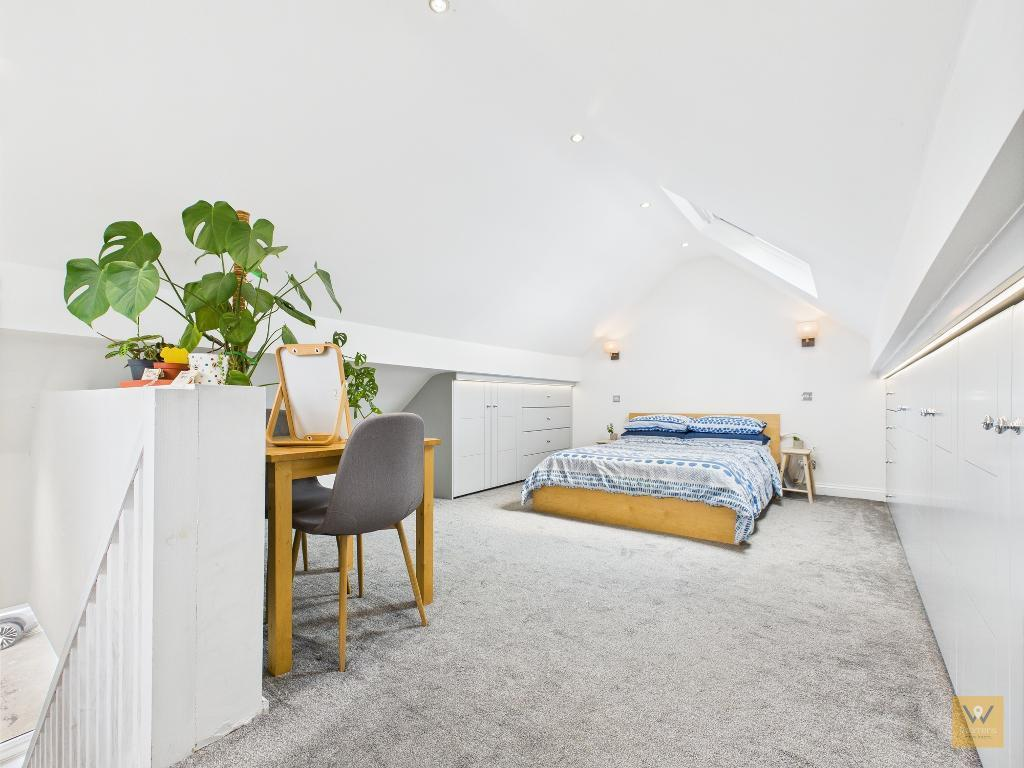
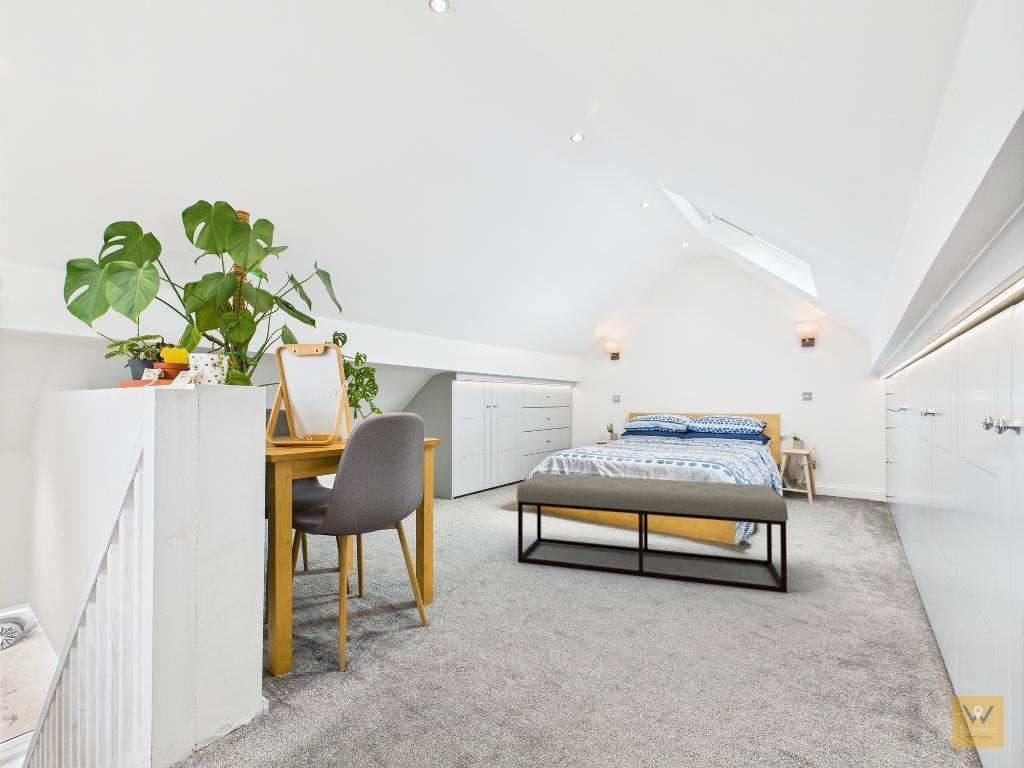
+ bench [516,472,789,594]
